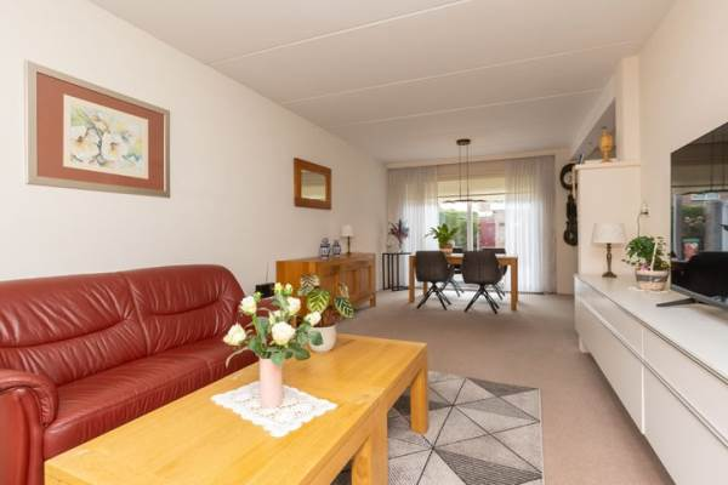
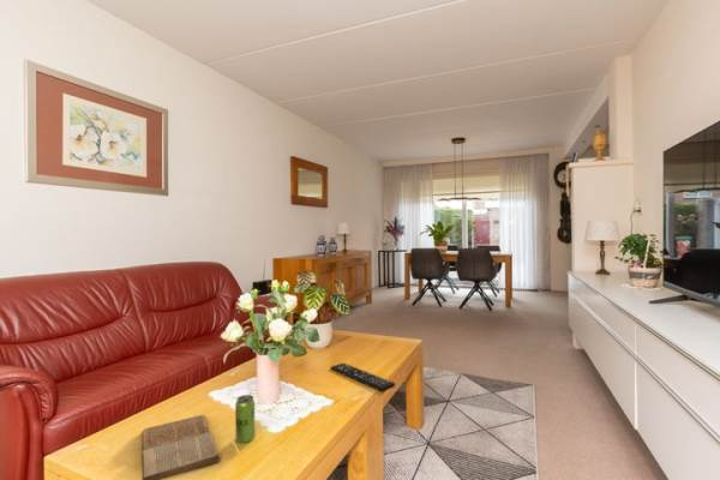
+ book [140,413,221,480]
+ beverage can [234,394,256,444]
+ remote control [329,361,396,394]
